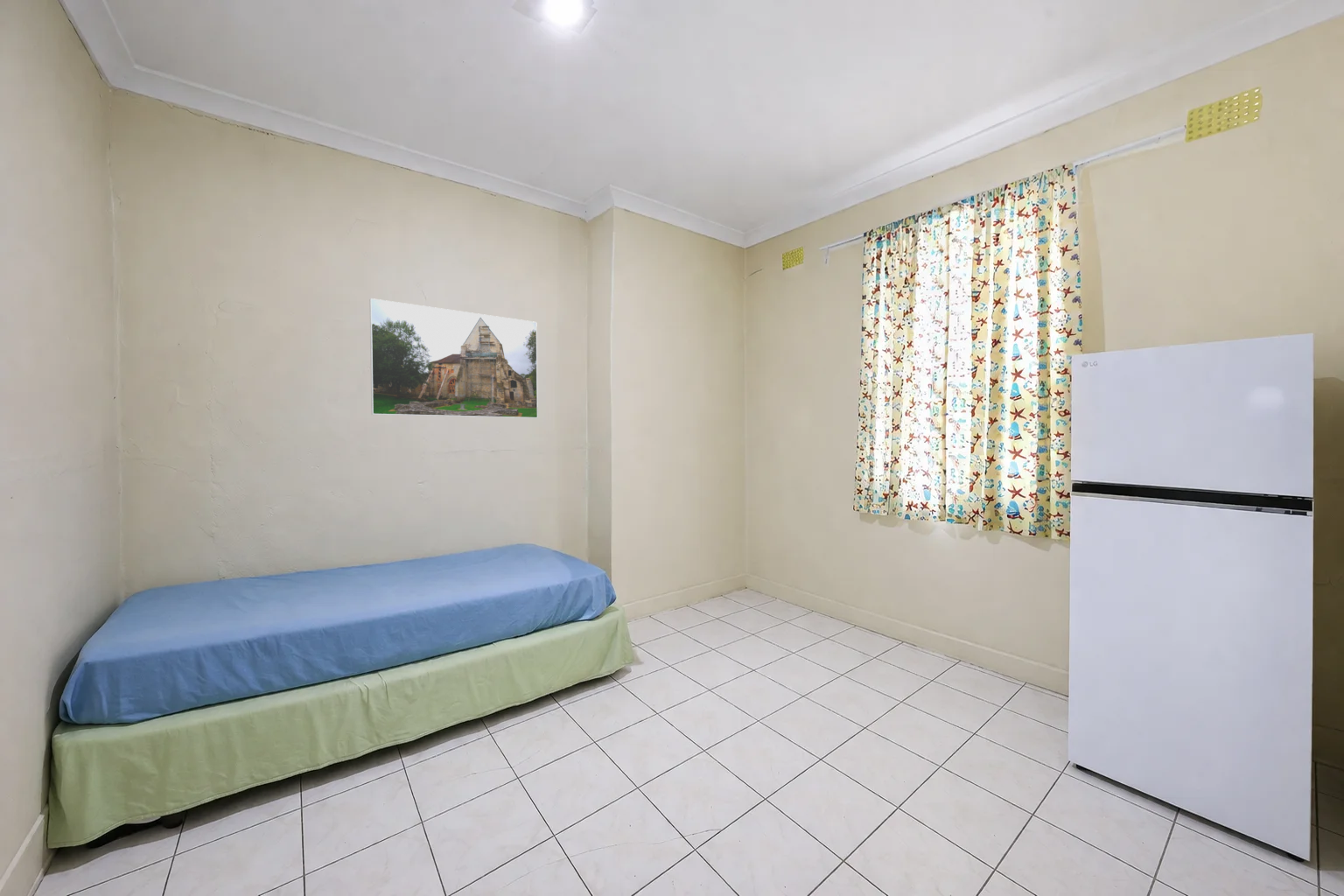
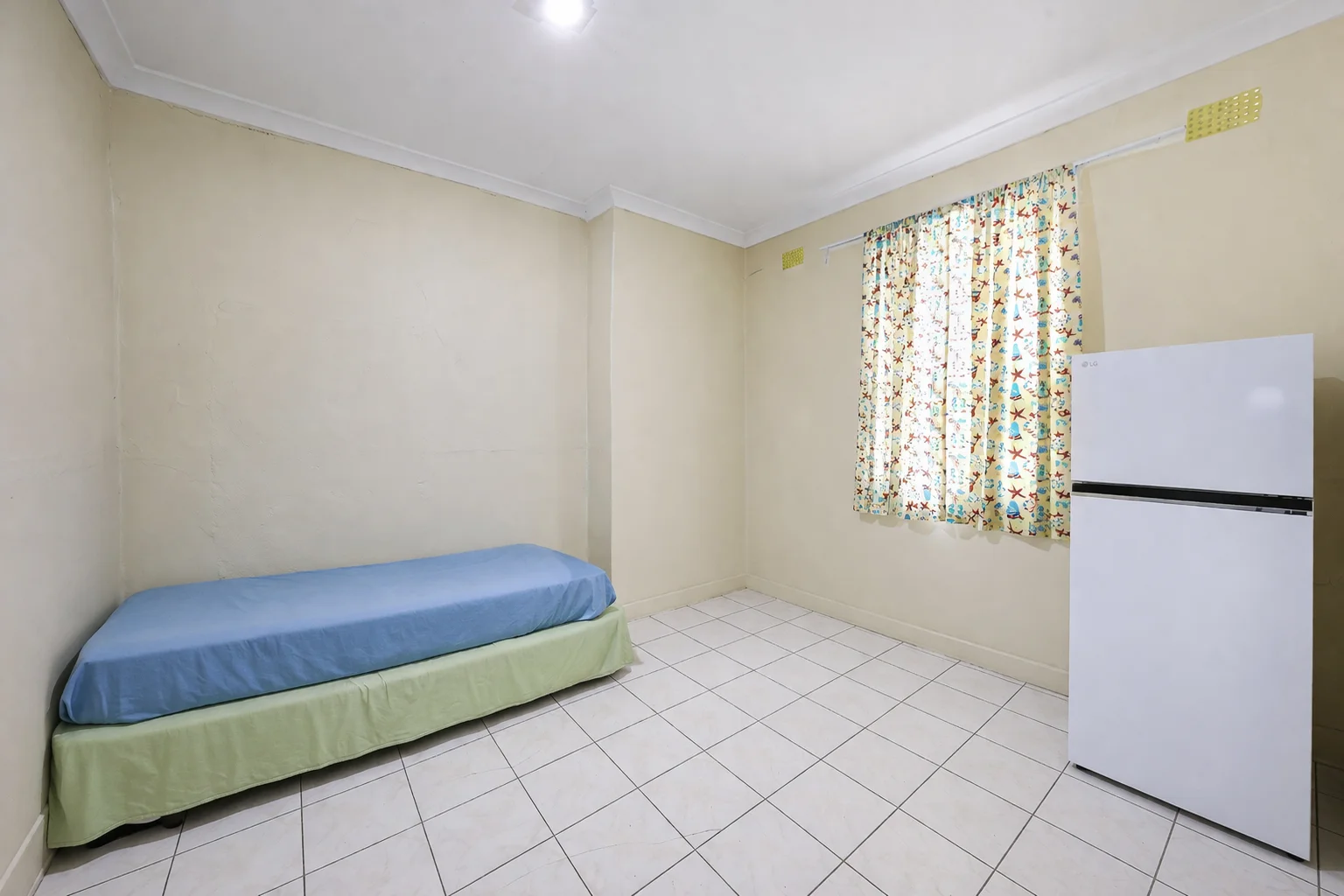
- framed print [369,297,539,419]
